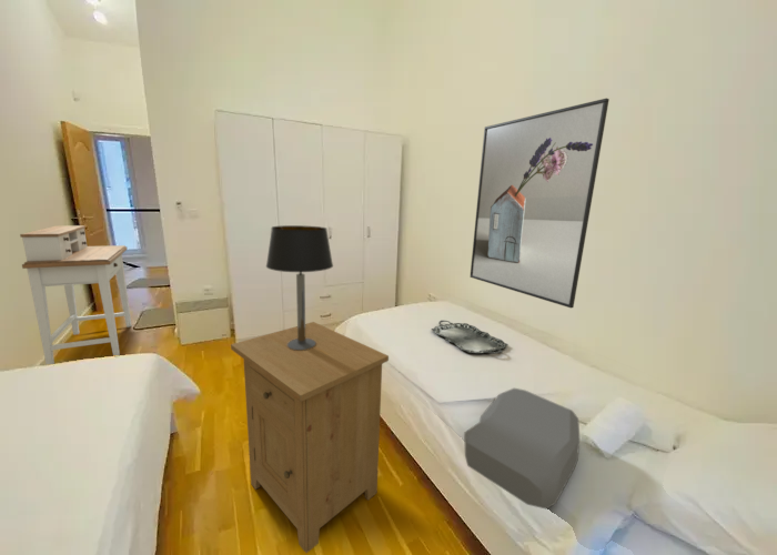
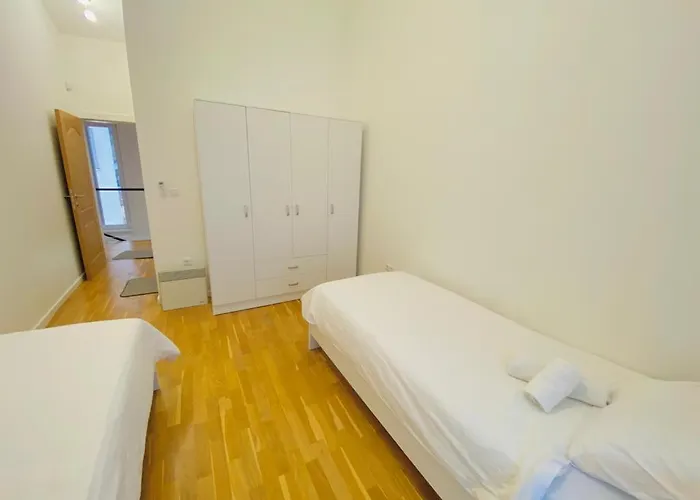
- desk [19,224,133,365]
- serving tray [431,320,508,354]
- table lamp [265,224,334,351]
- cushion [463,387,581,511]
- nightstand [230,321,390,554]
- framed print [468,97,610,309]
